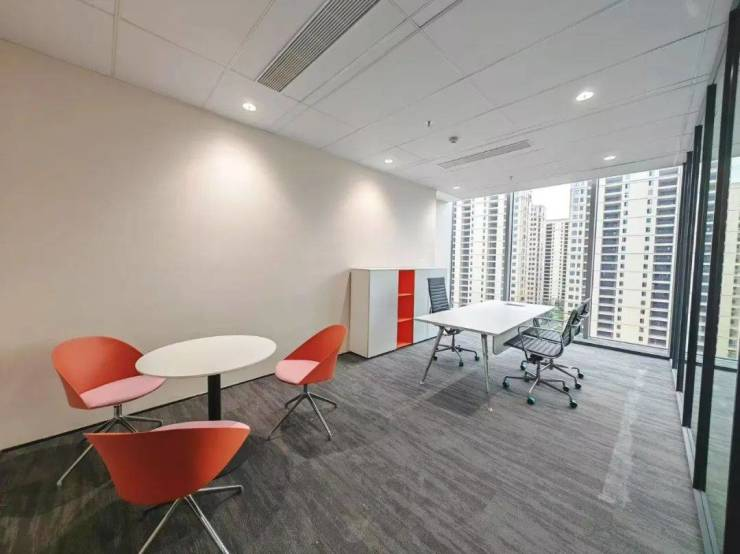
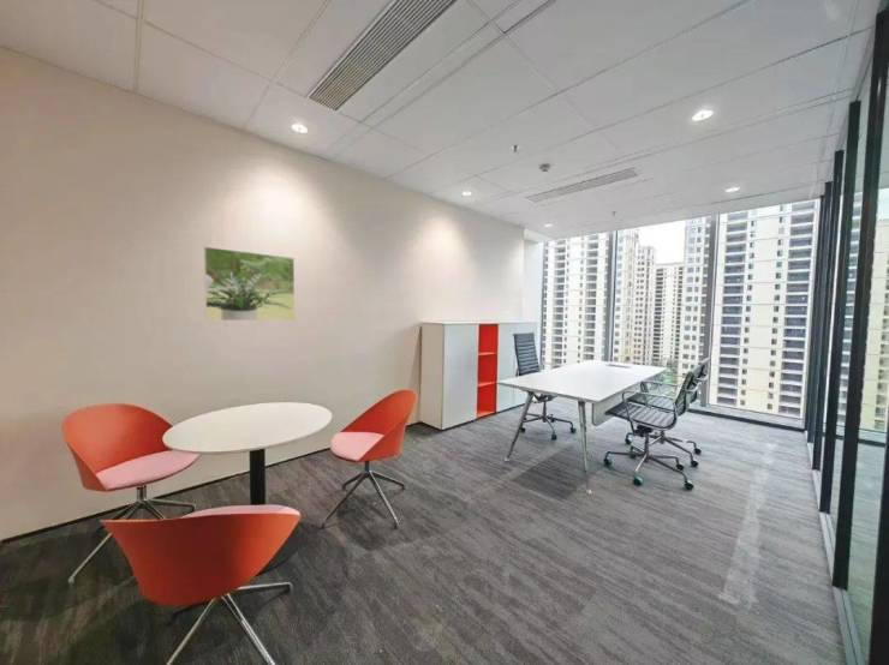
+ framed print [203,246,296,322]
